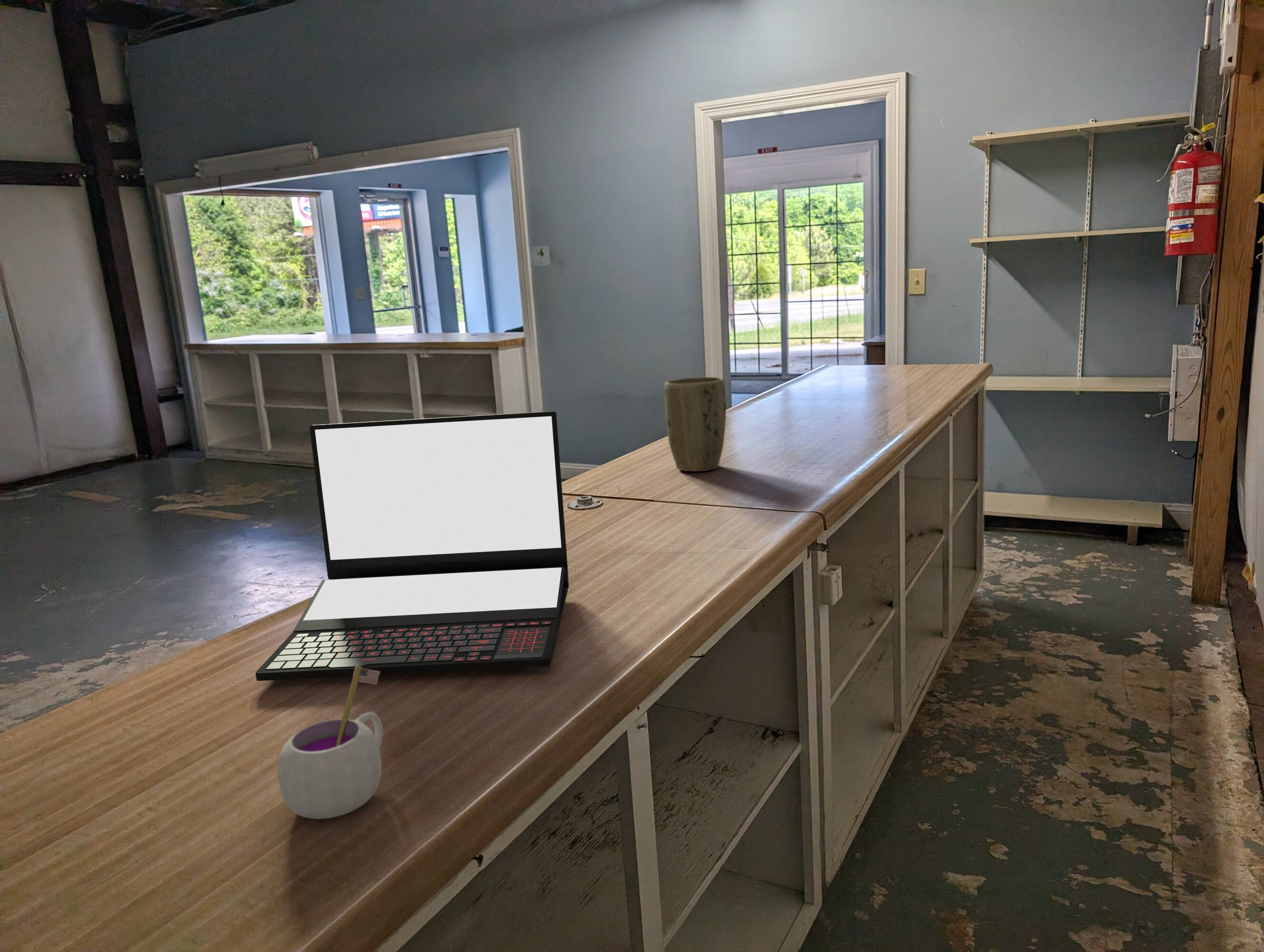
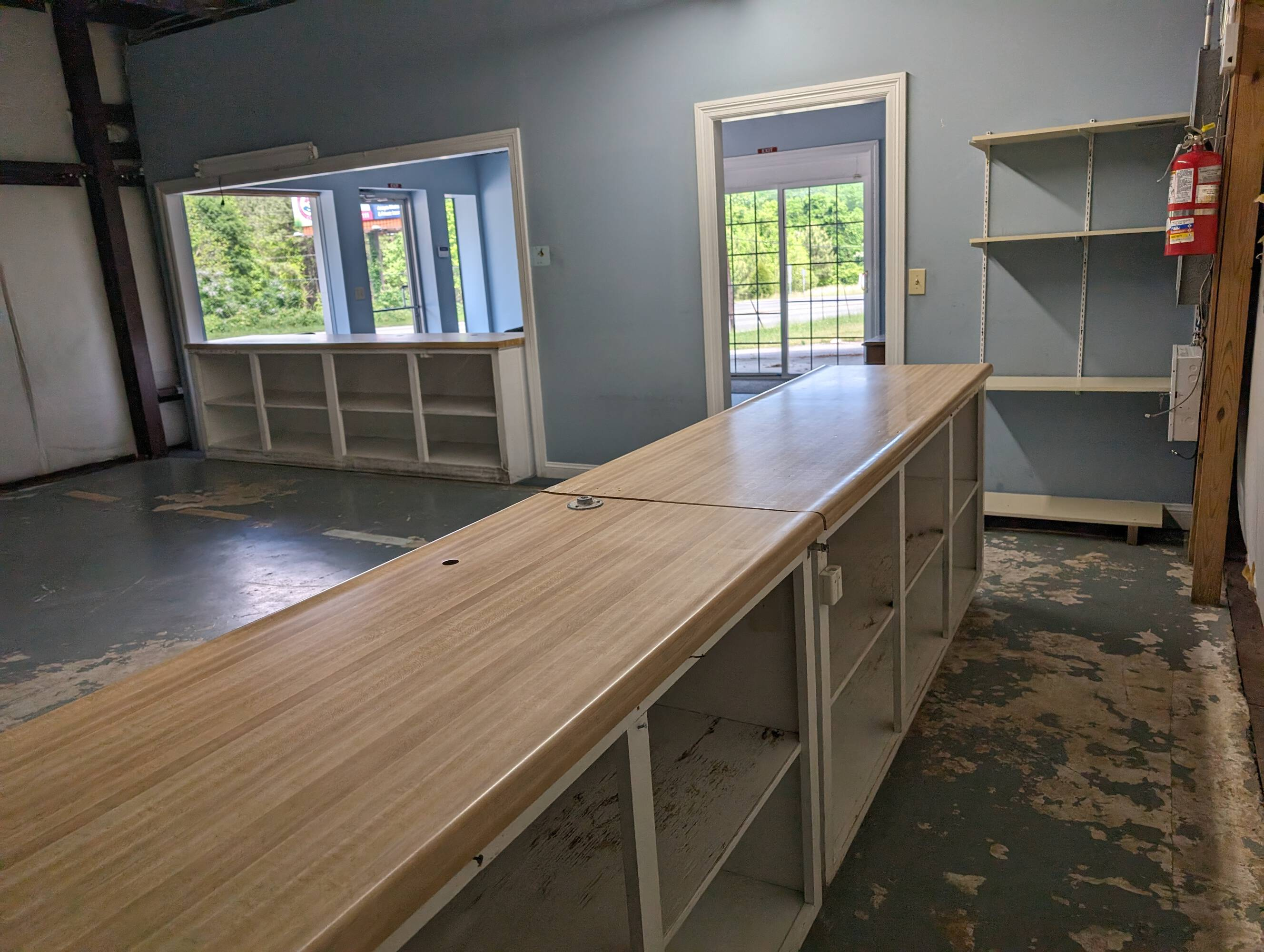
- laptop [255,411,570,681]
- mug [277,666,383,819]
- plant pot [664,377,727,472]
